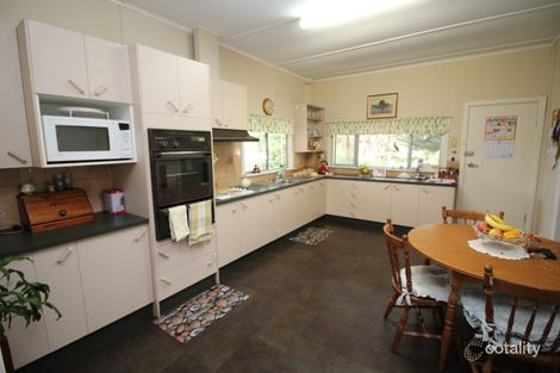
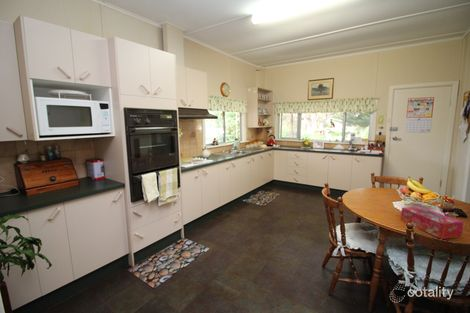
+ tissue box [400,205,464,240]
